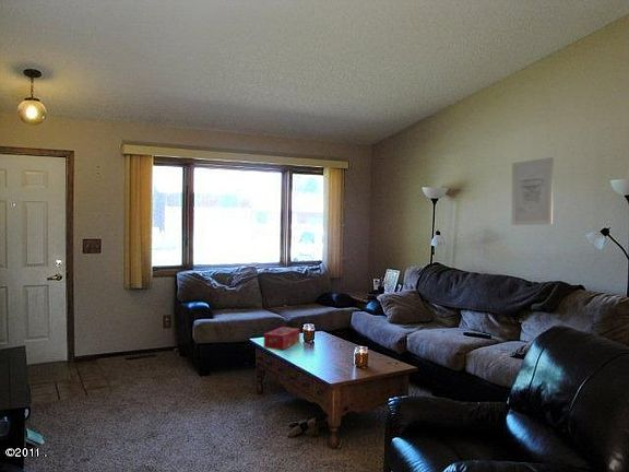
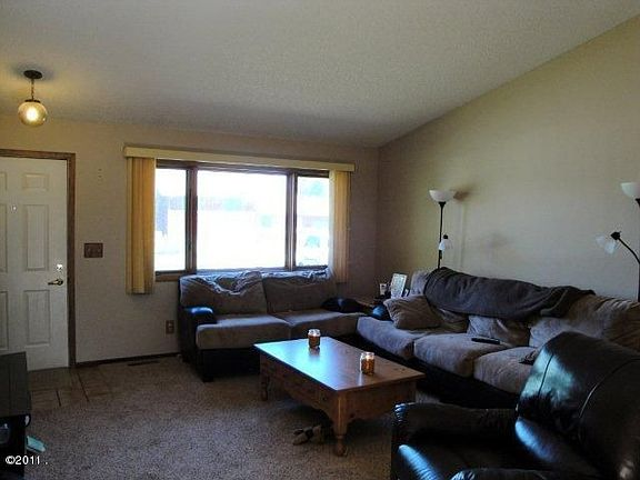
- wall art [511,156,554,226]
- tissue box [263,326,300,351]
